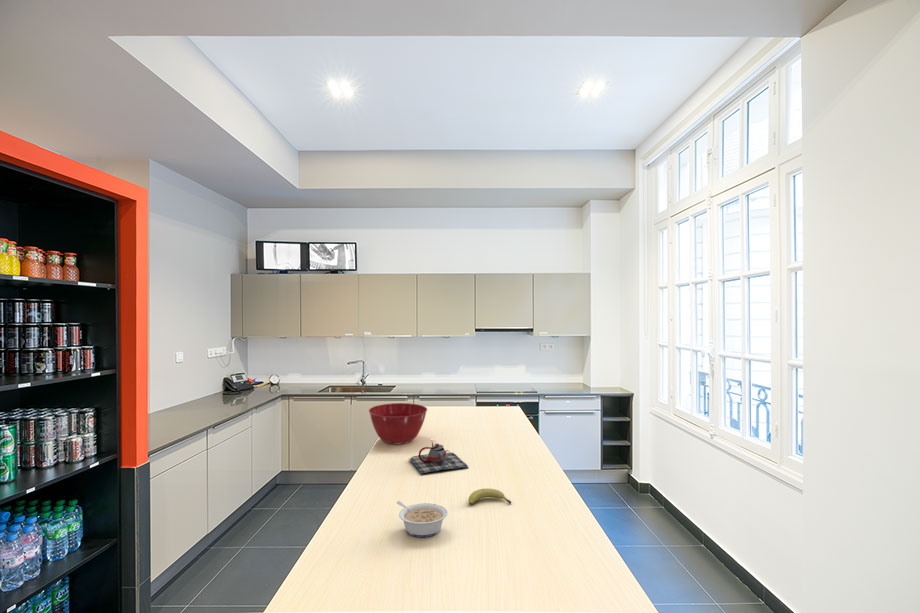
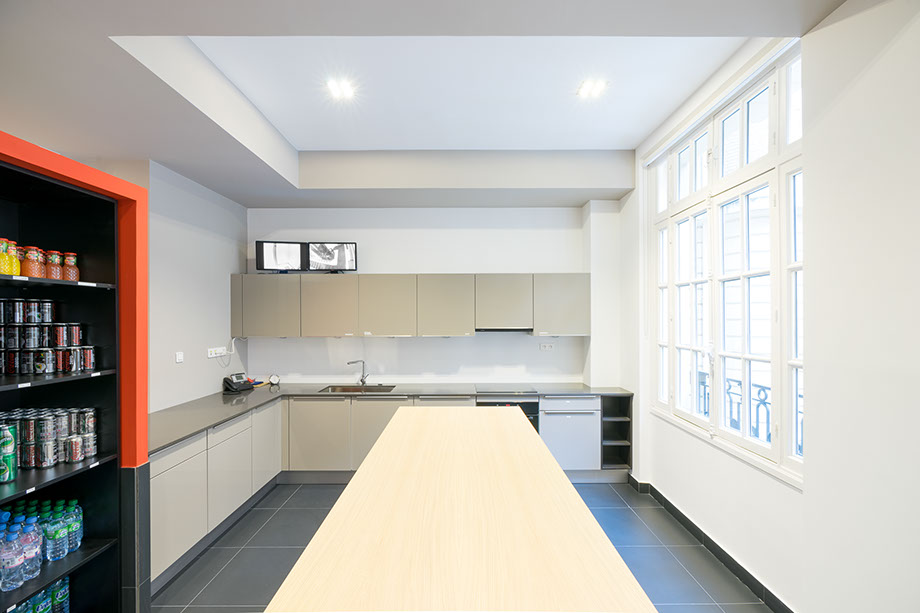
- mixing bowl [368,402,428,445]
- legume [396,500,449,538]
- teapot [409,441,469,475]
- fruit [467,487,512,506]
